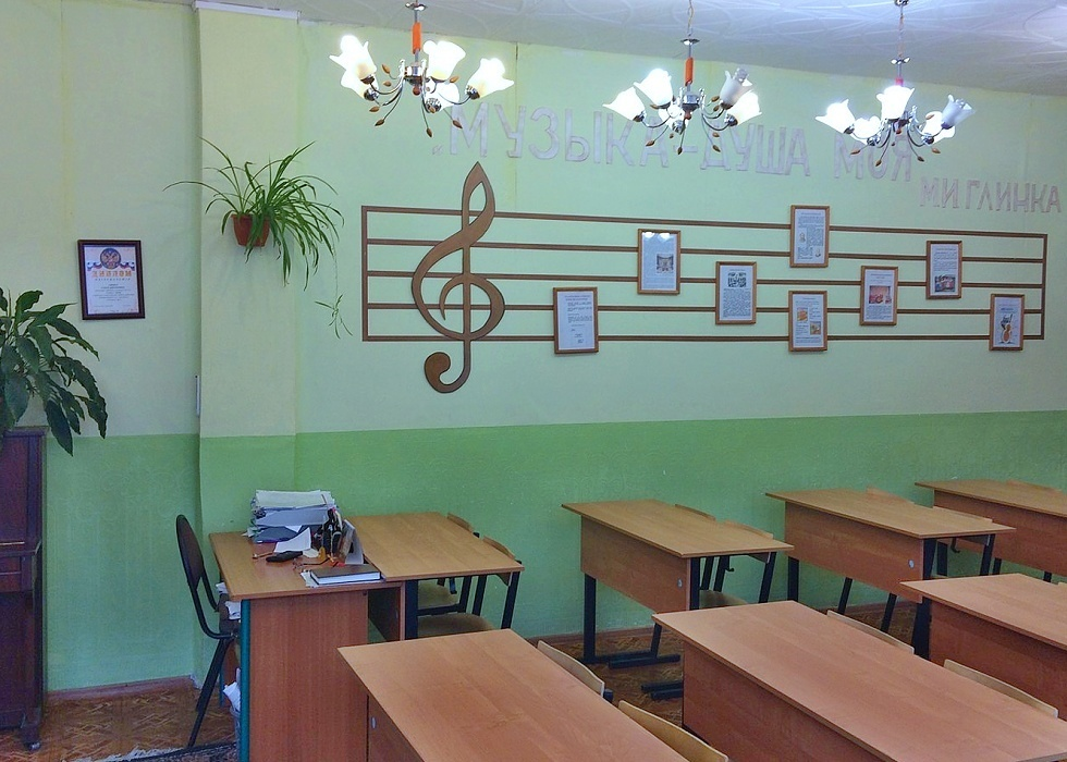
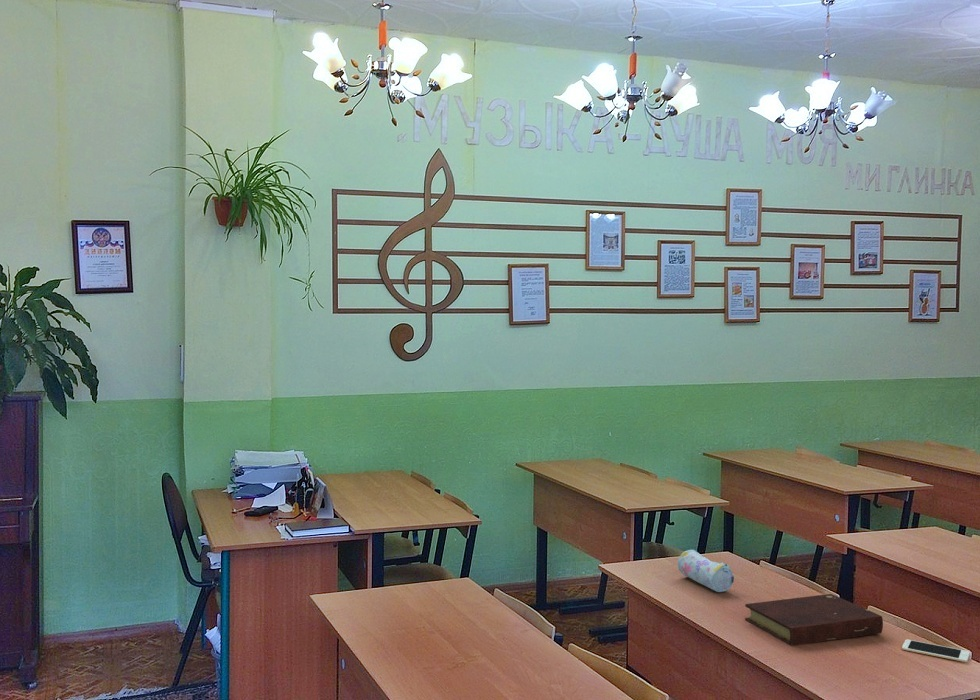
+ book [744,593,884,647]
+ cell phone [901,638,971,663]
+ pencil case [677,548,735,593]
